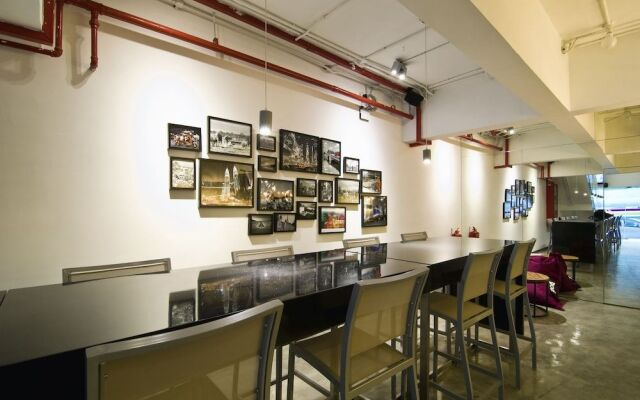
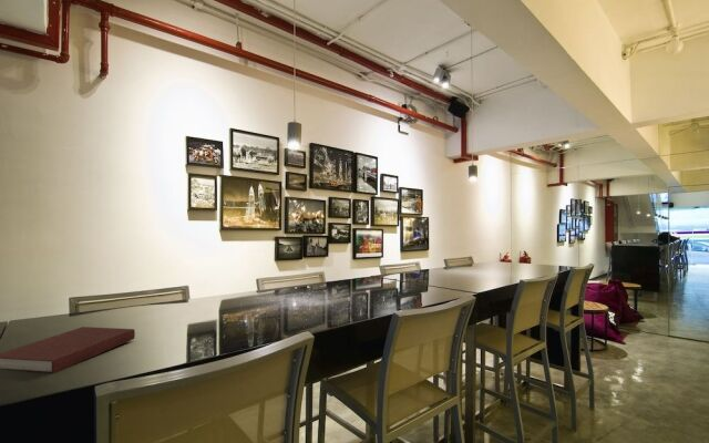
+ notebook [0,326,136,374]
